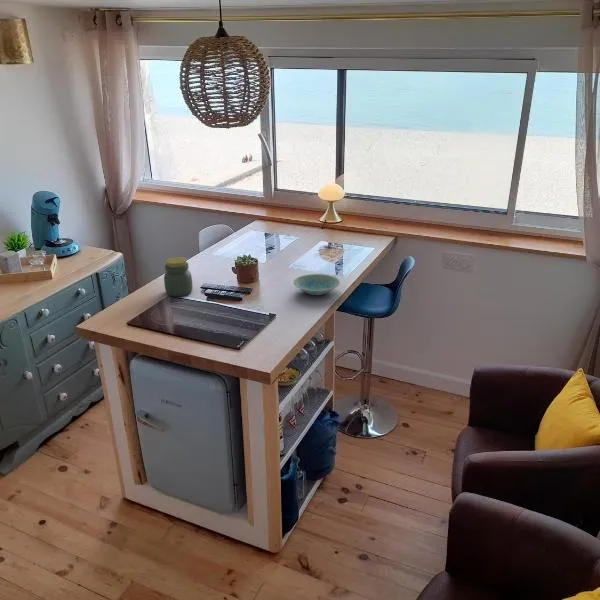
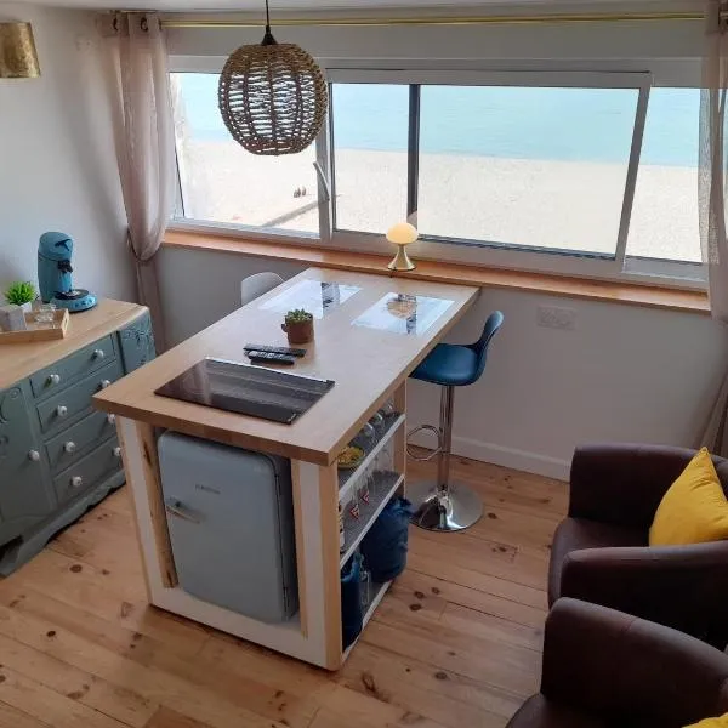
- bowl [292,273,341,296]
- jar [163,256,194,298]
